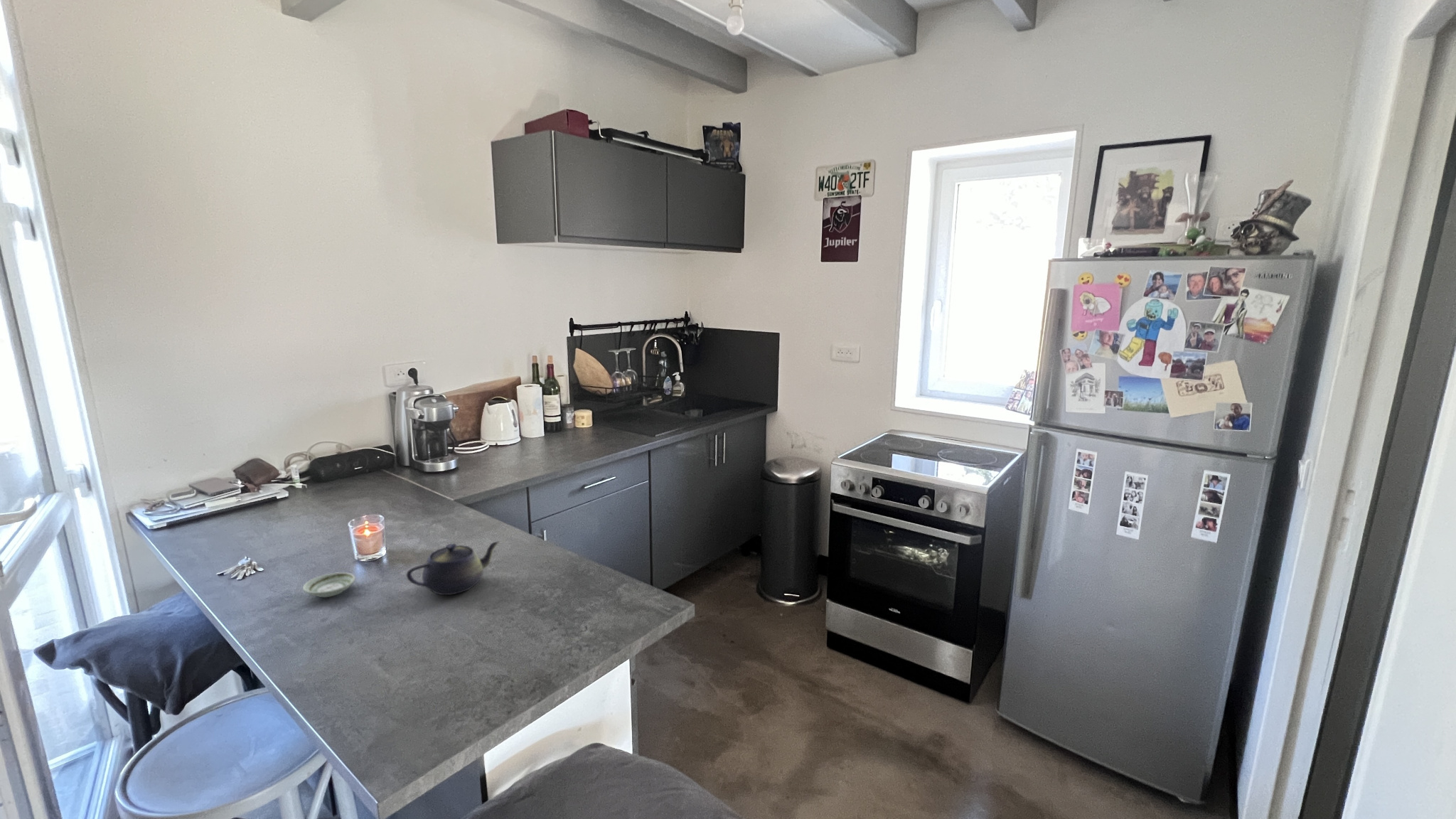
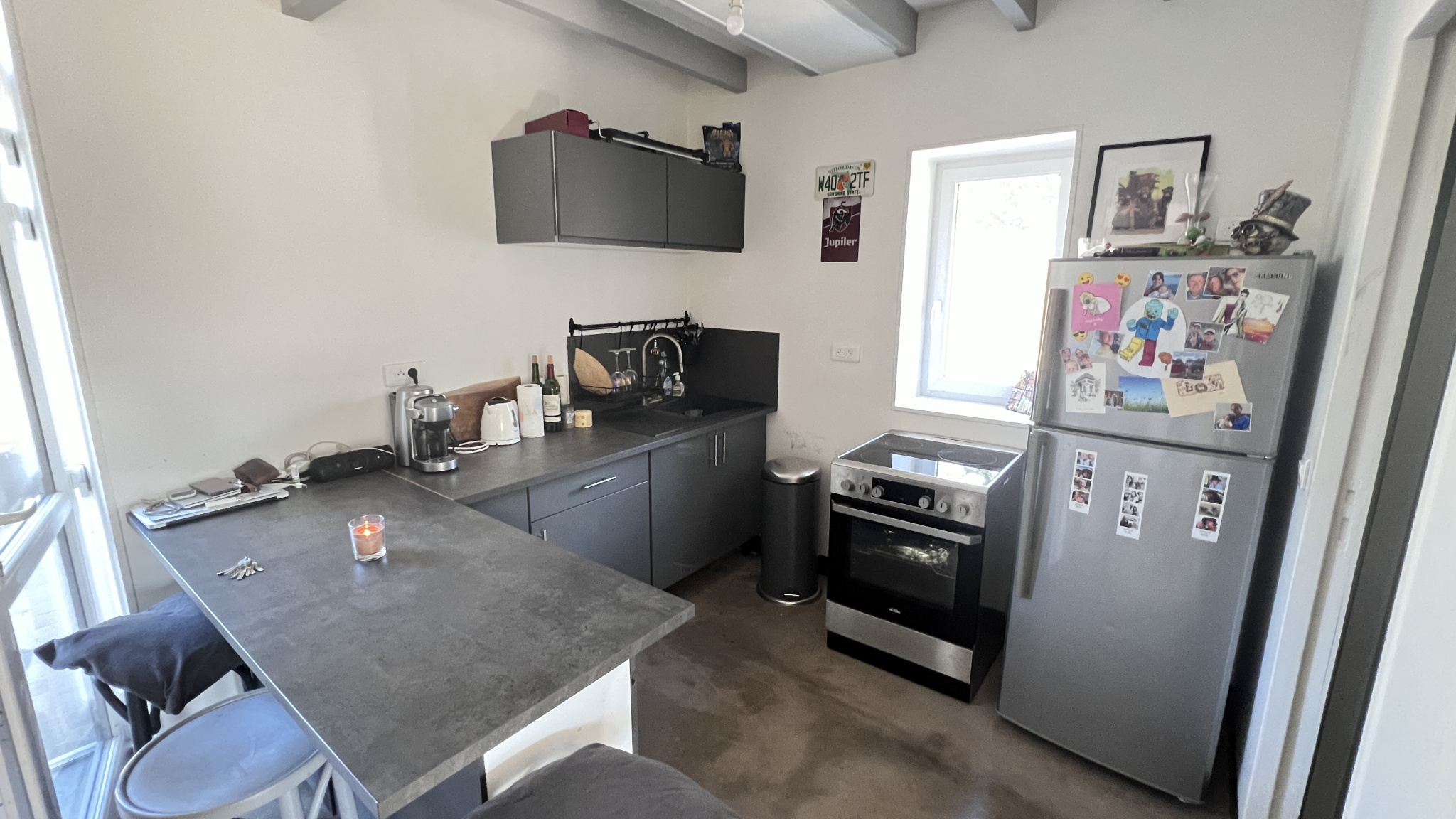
- saucer [302,572,356,598]
- teapot [405,541,501,596]
